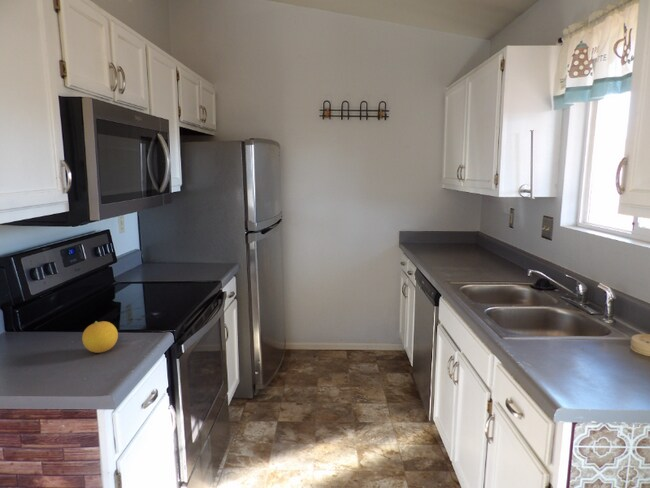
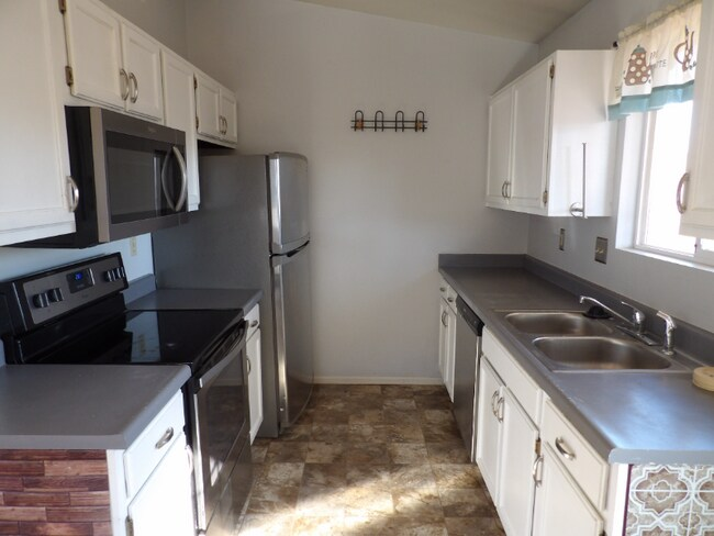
- fruit [81,320,119,354]
